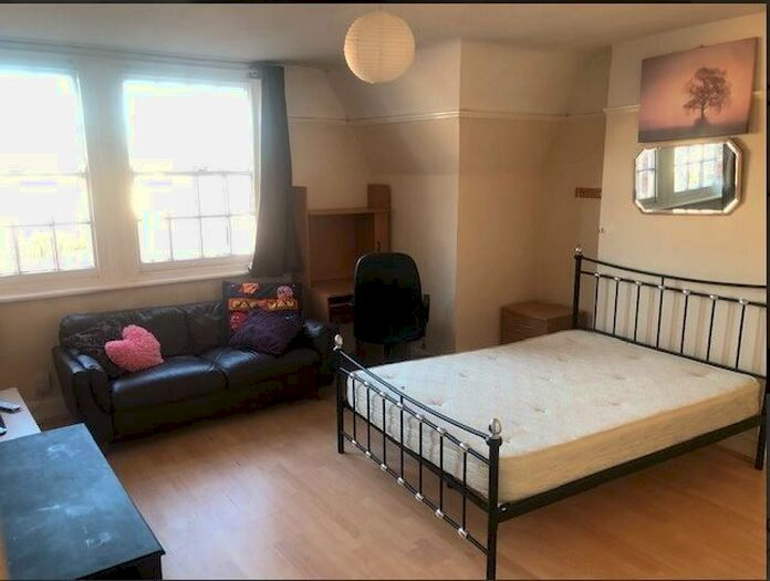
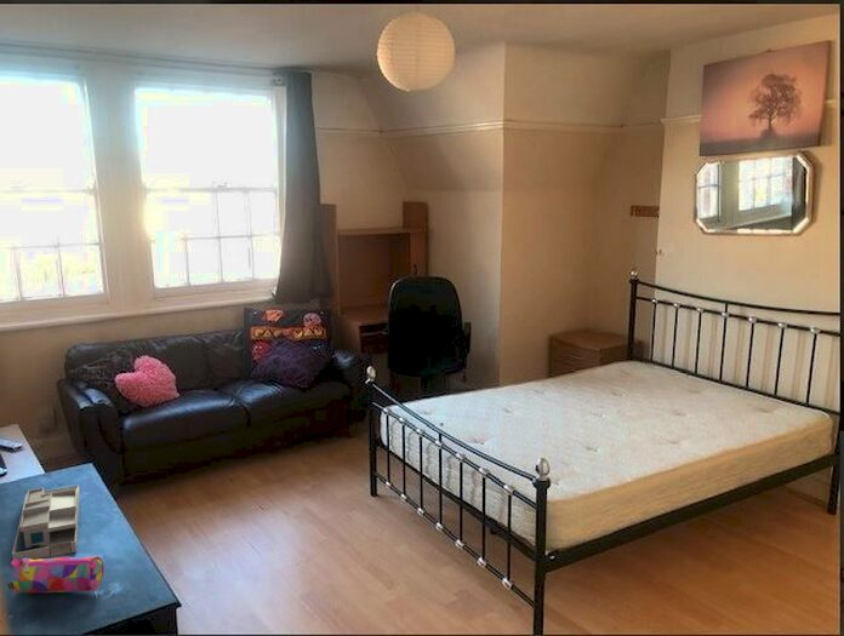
+ desk organizer [11,485,80,561]
+ pencil case [6,555,106,595]
